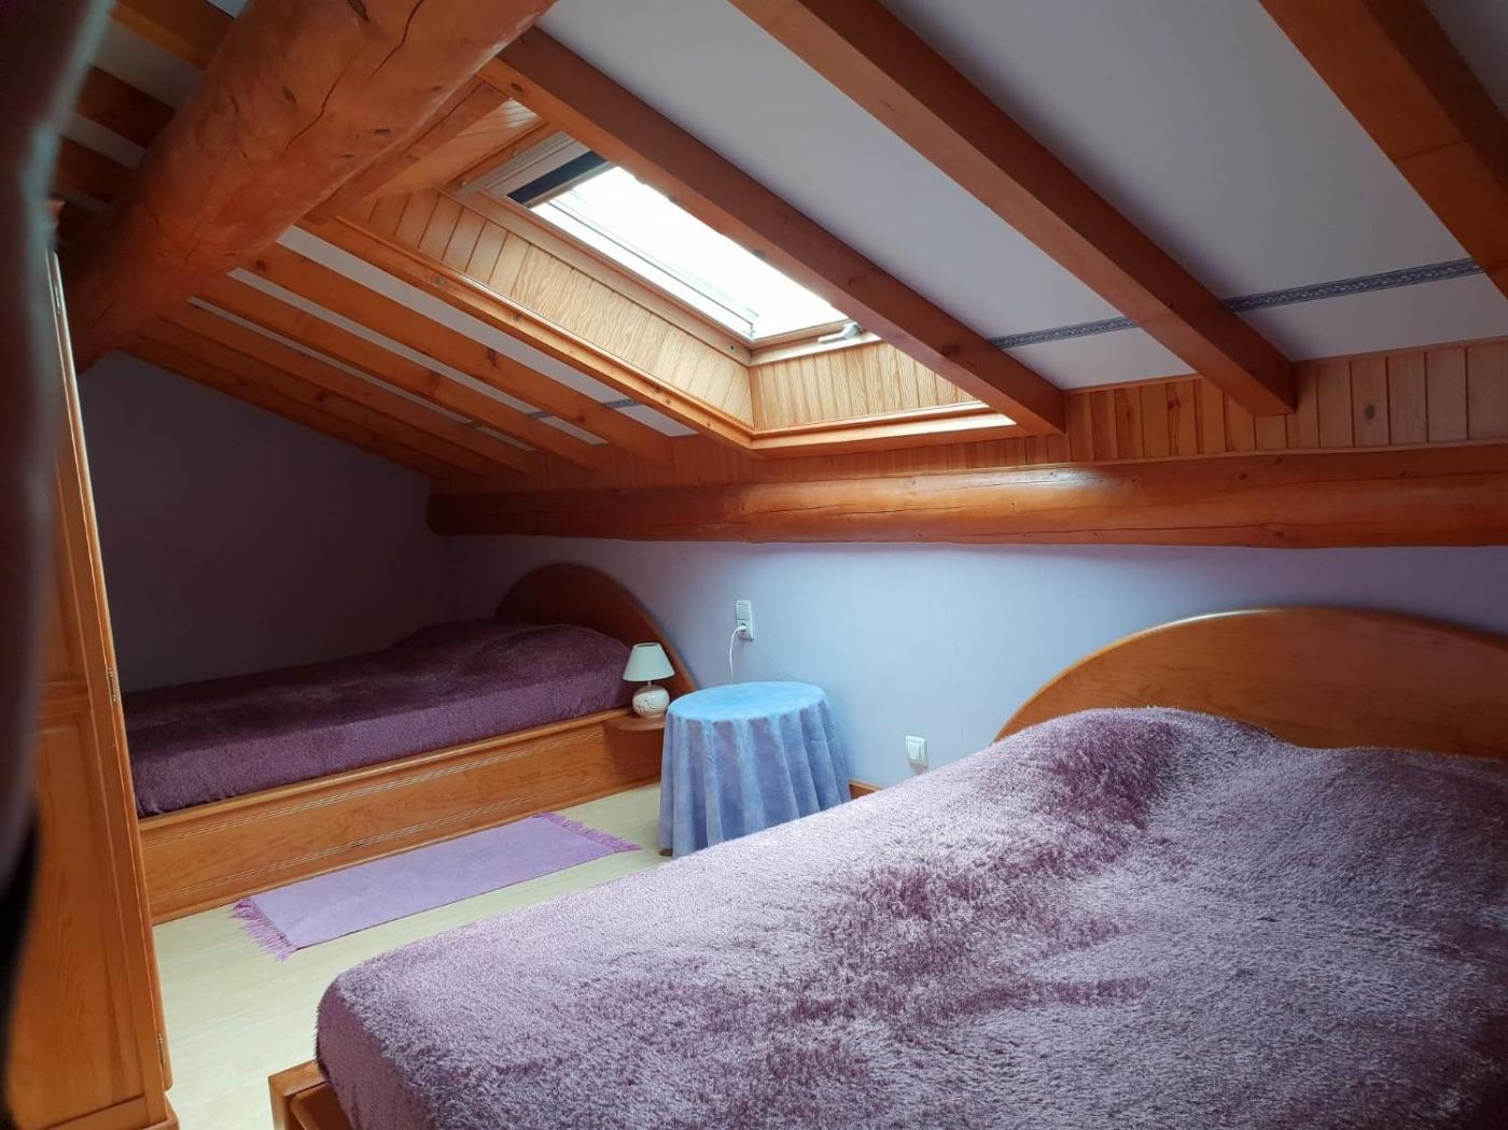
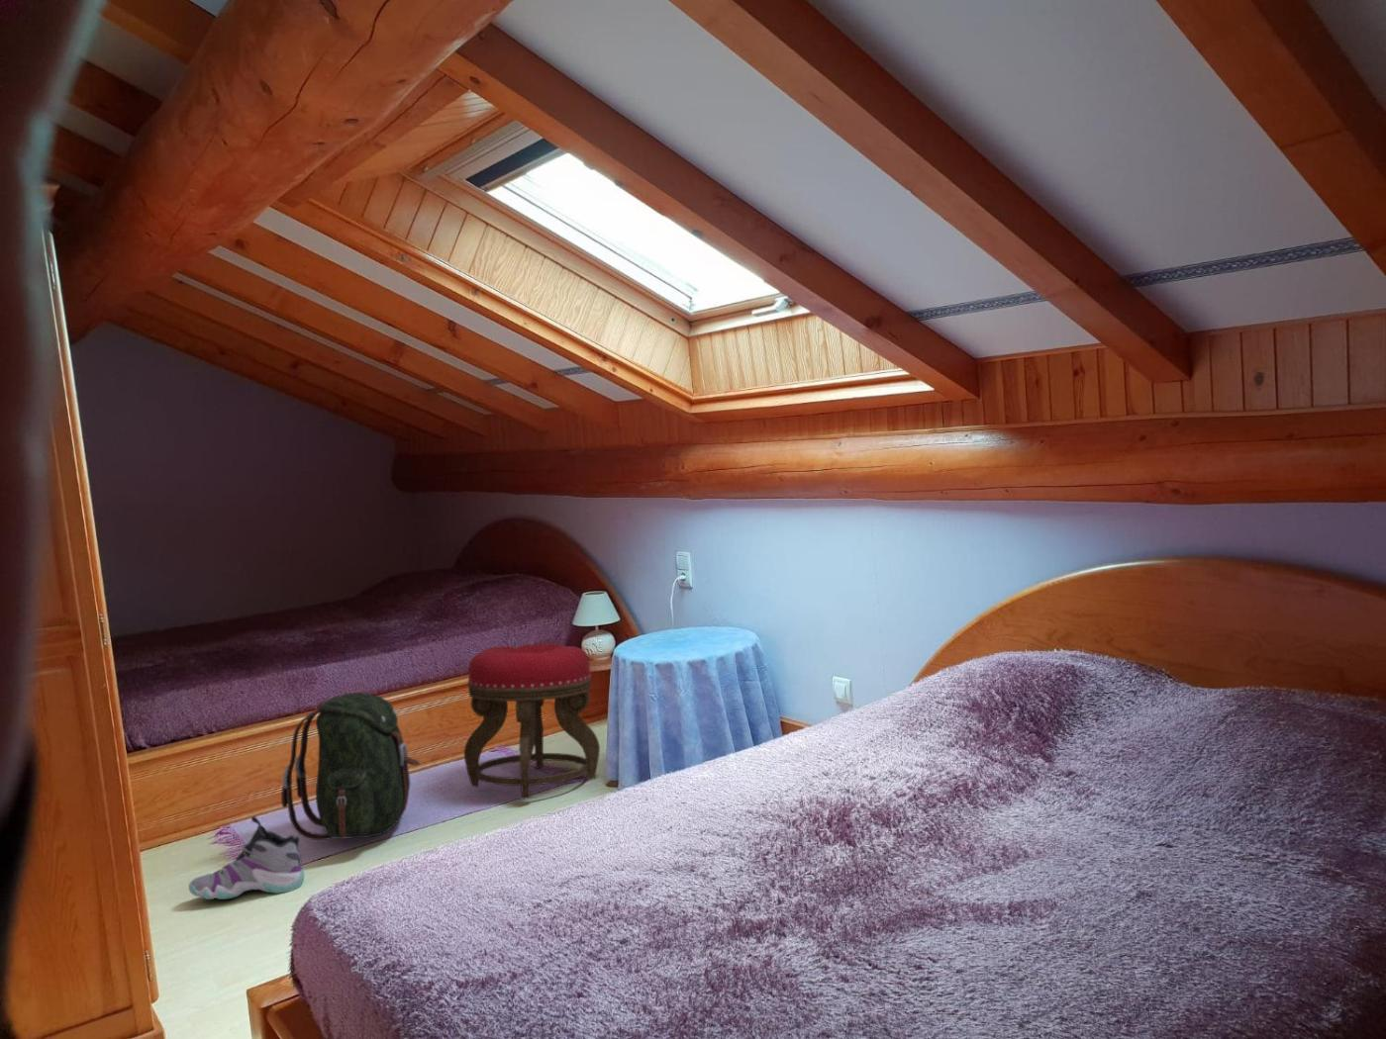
+ sneaker [188,815,304,900]
+ backpack [280,692,421,841]
+ stool [464,642,601,800]
